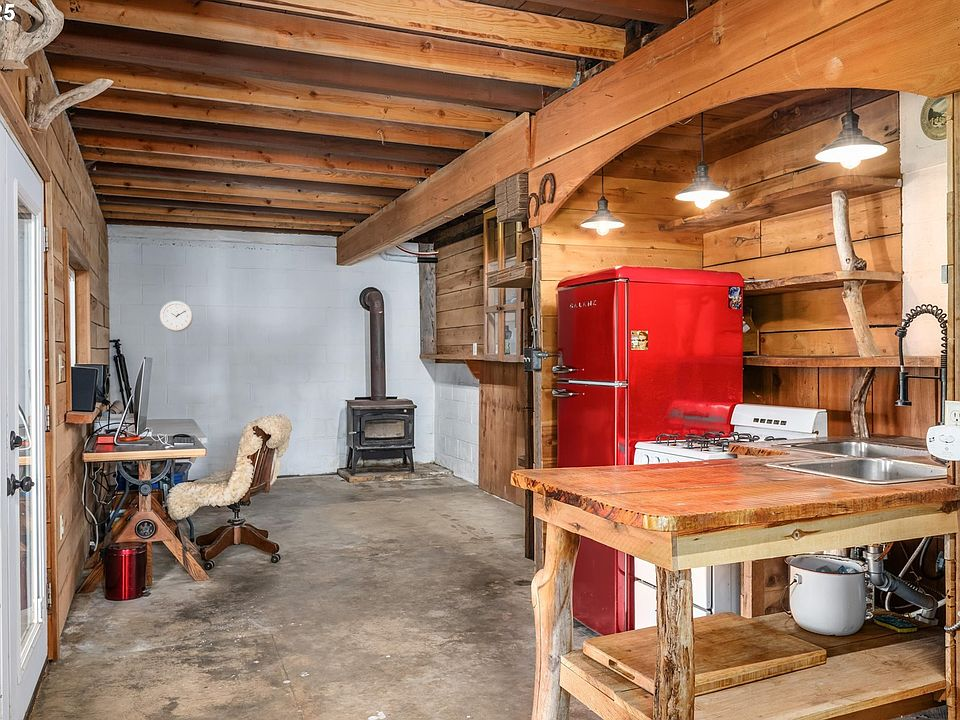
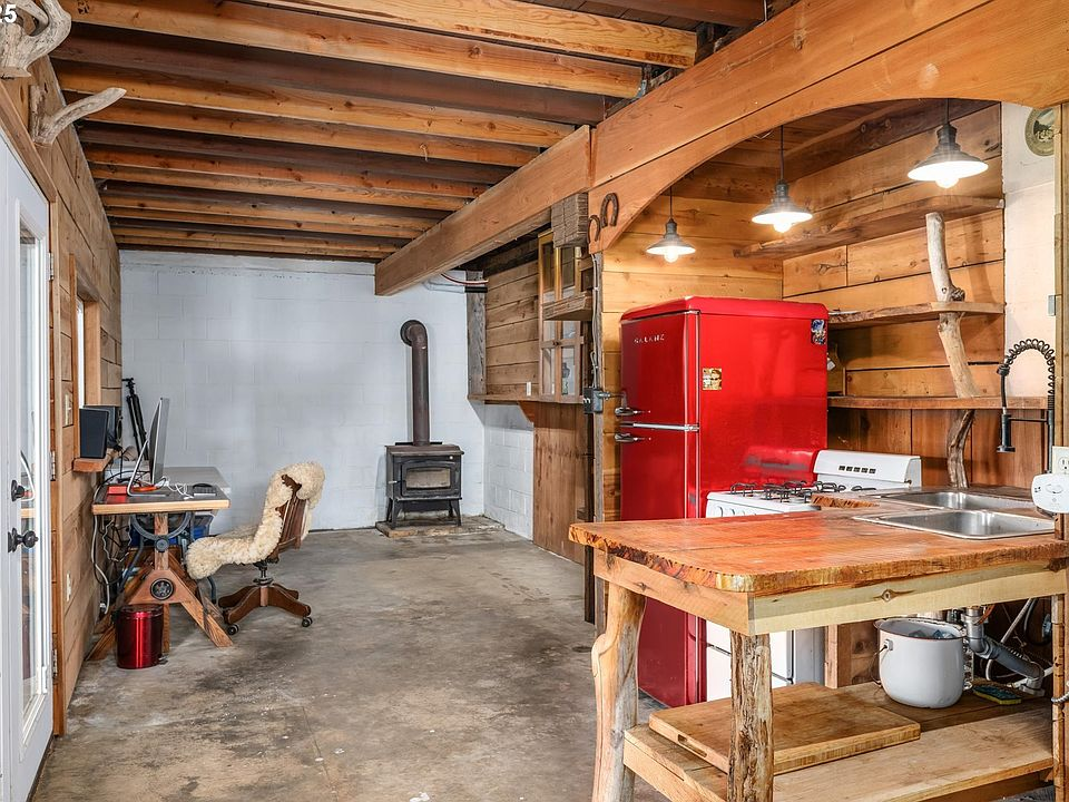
- wall clock [159,300,194,333]
